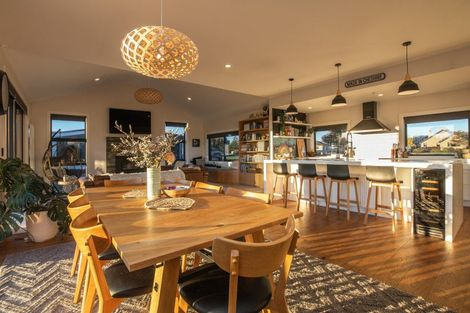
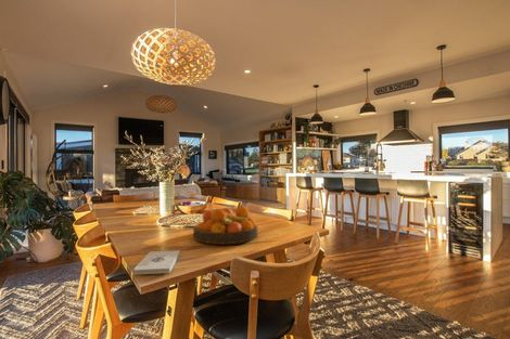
+ fruit bowl [192,205,259,245]
+ notepad [133,249,181,275]
